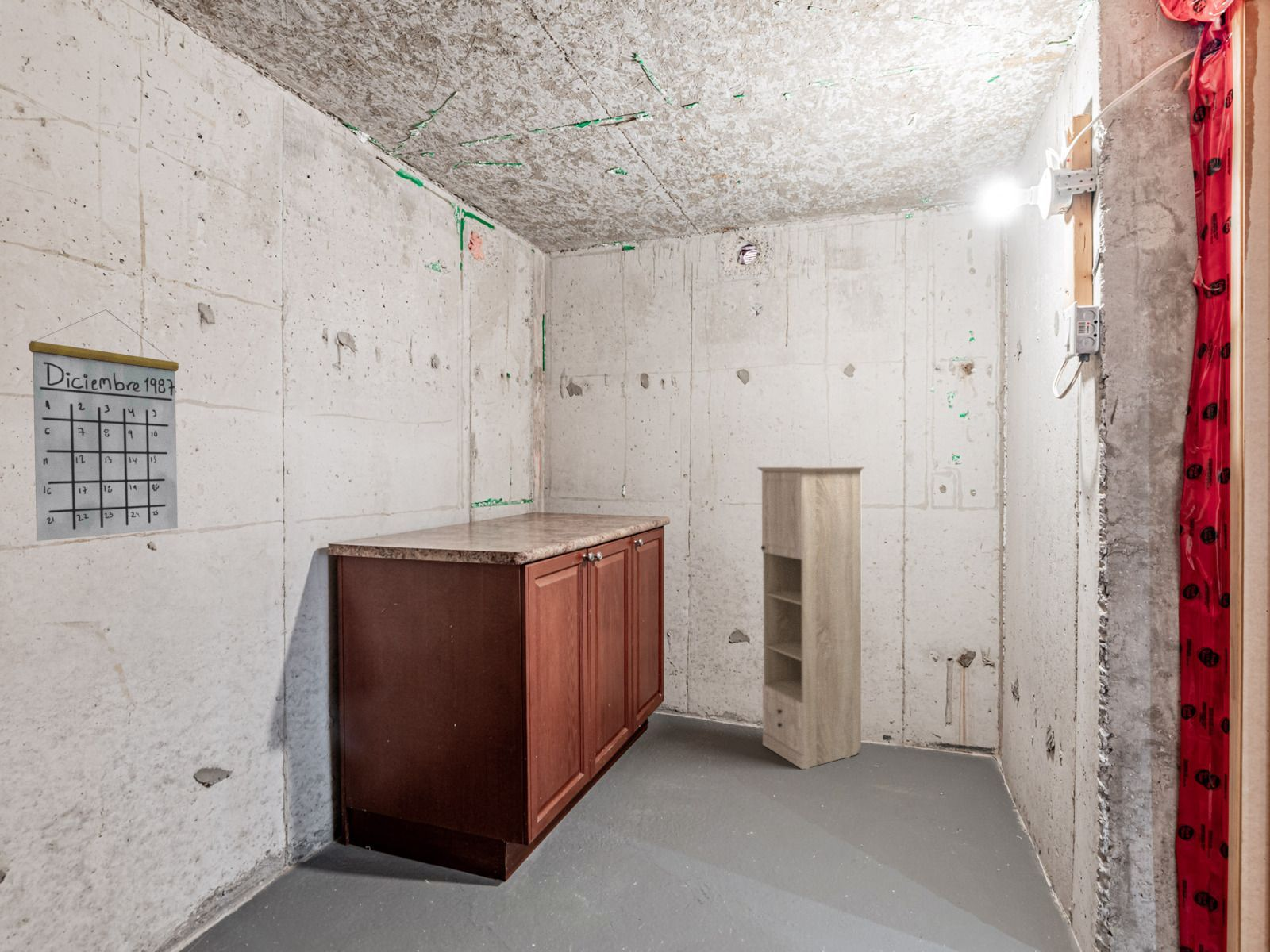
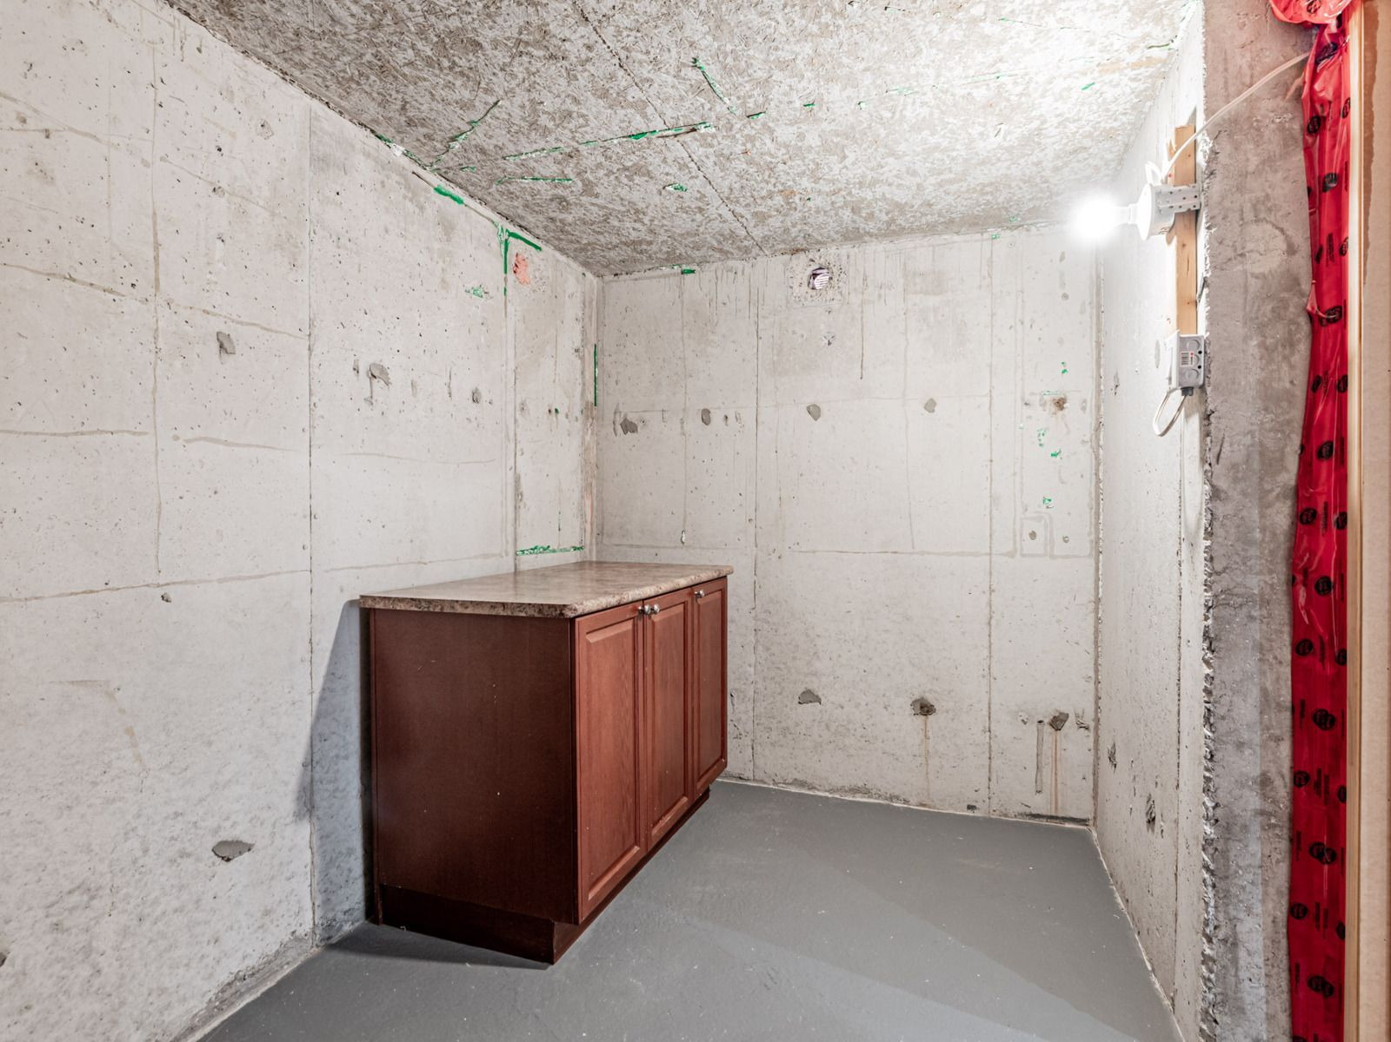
- calendar [28,309,179,542]
- storage cabinet [756,466,864,770]
